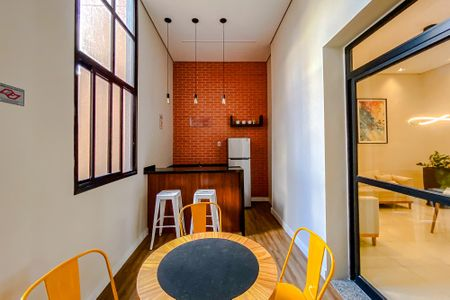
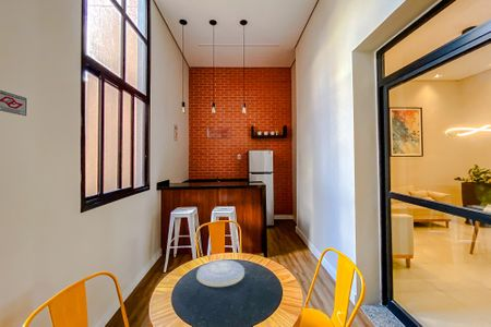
+ plate [195,259,246,288]
